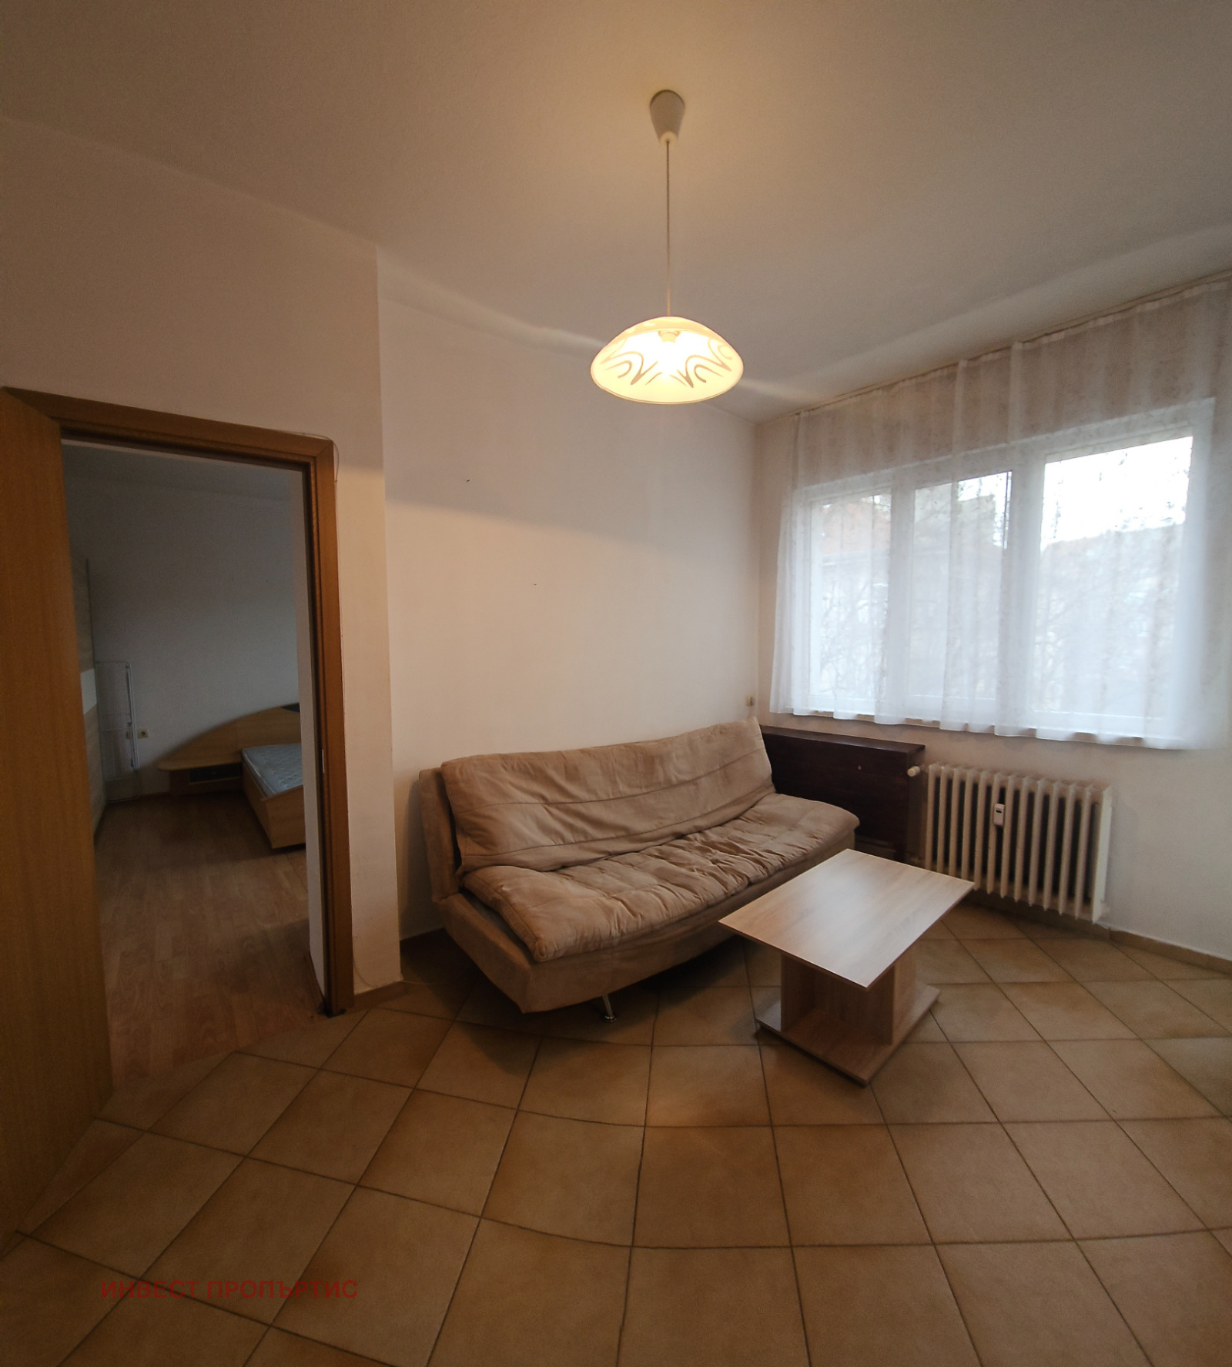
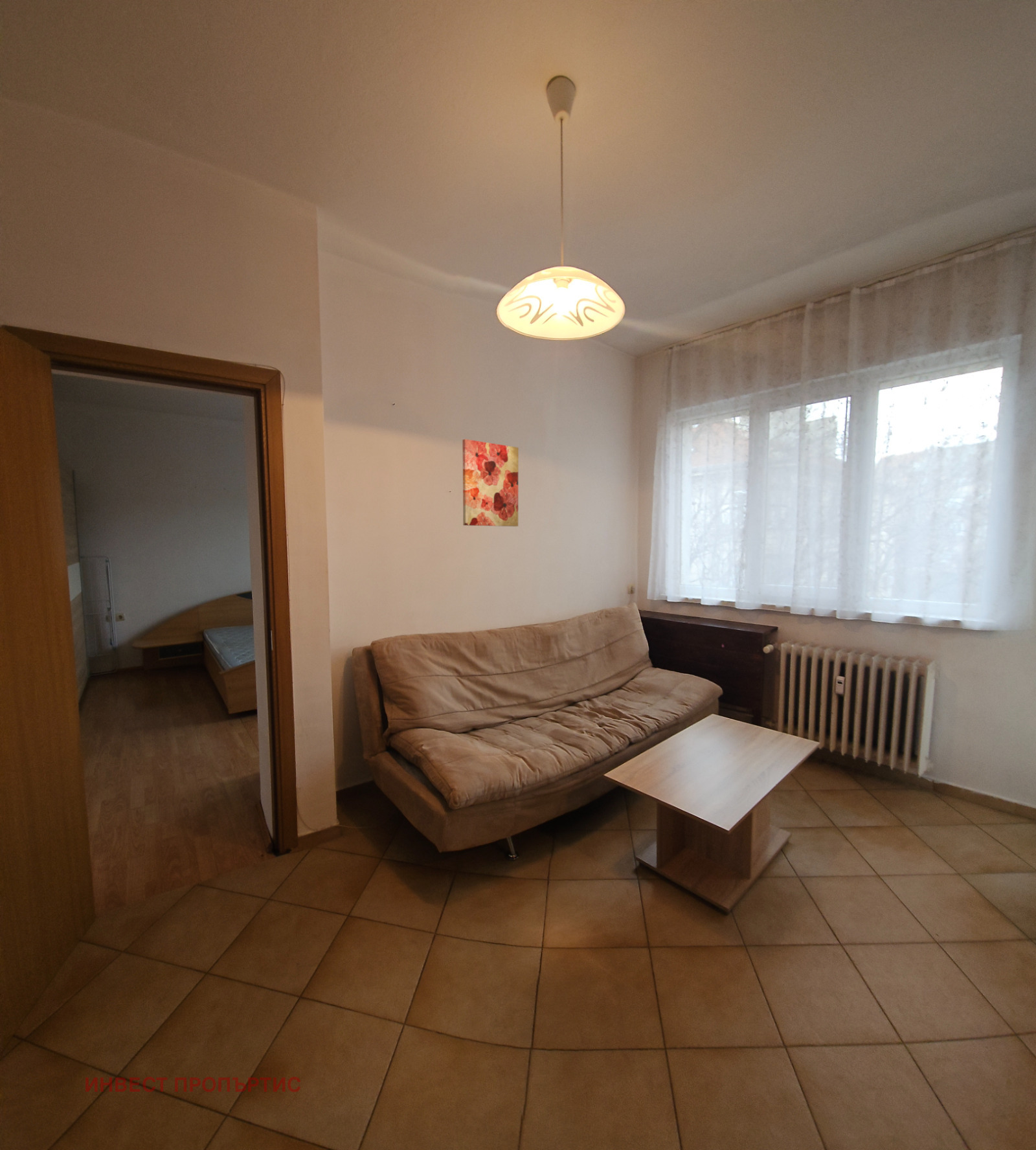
+ wall art [462,438,519,527]
